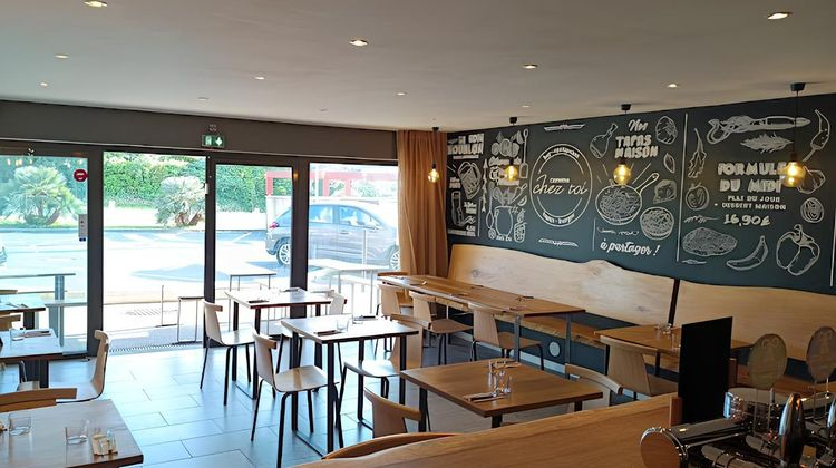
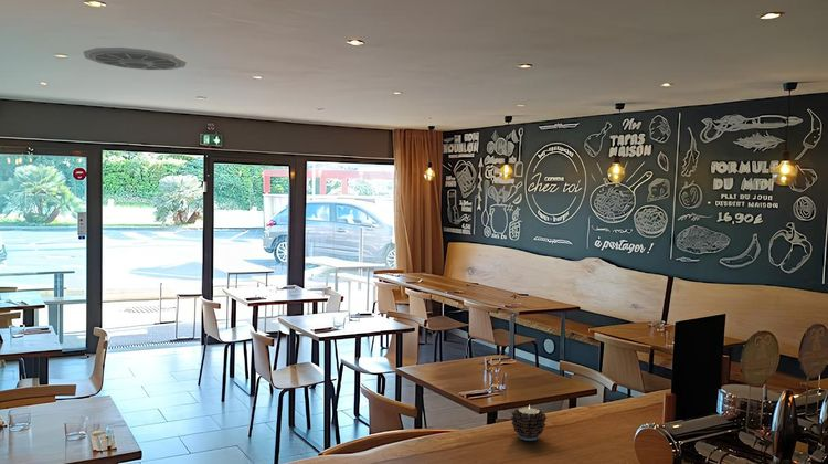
+ candle [510,404,548,442]
+ ceiling vent [83,46,188,71]
